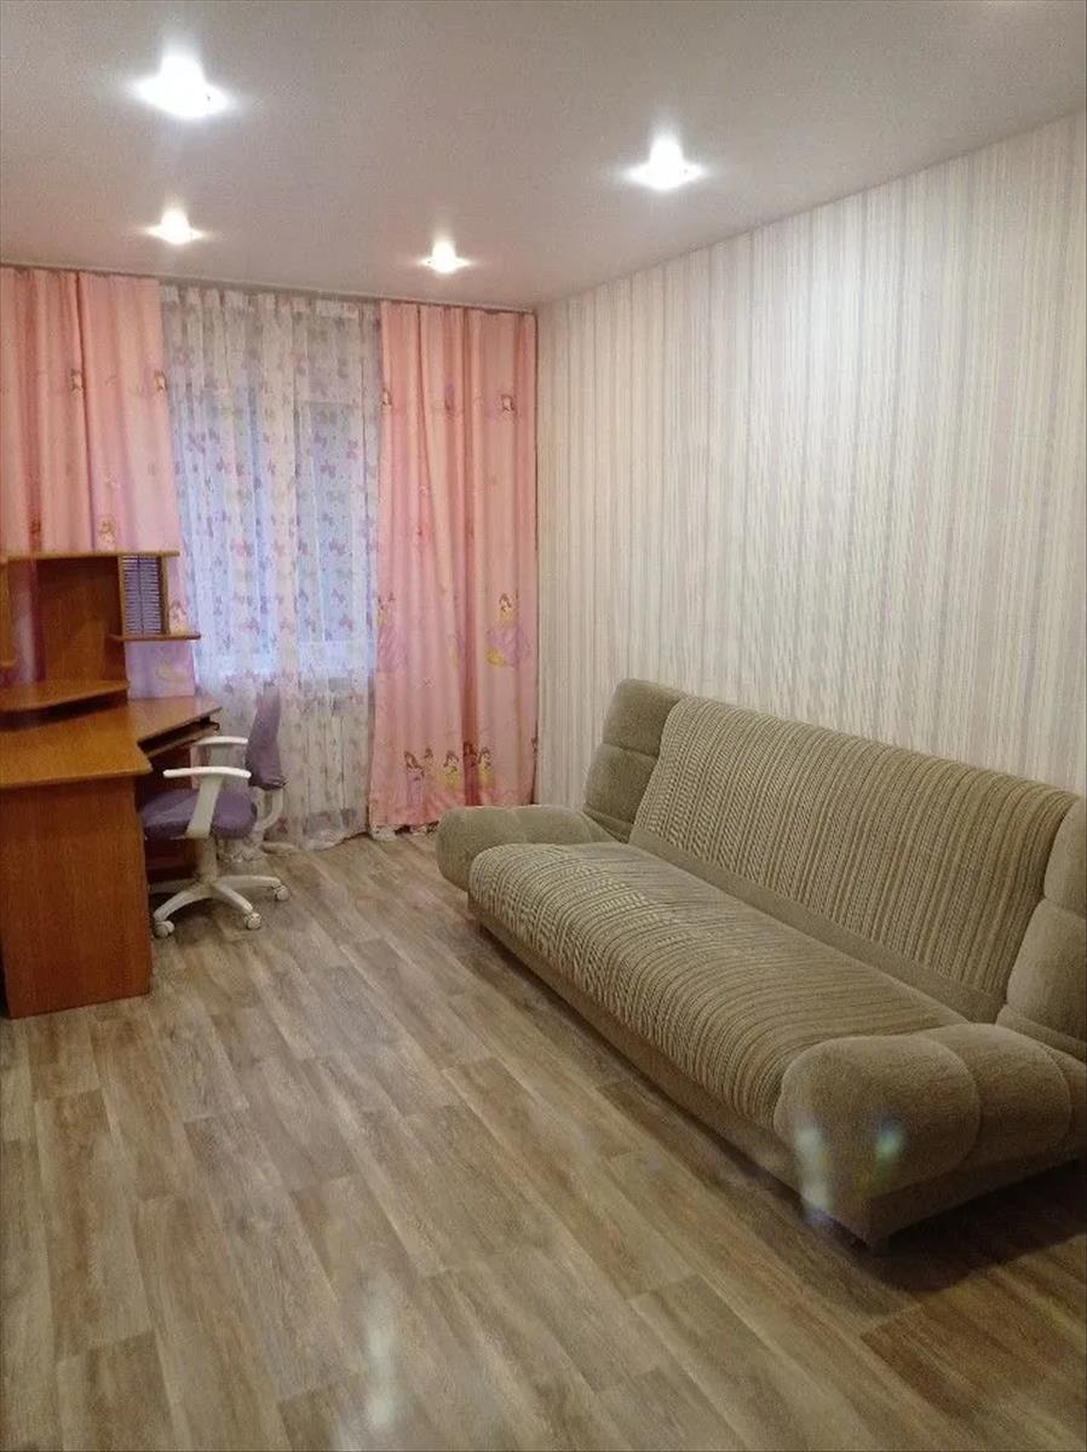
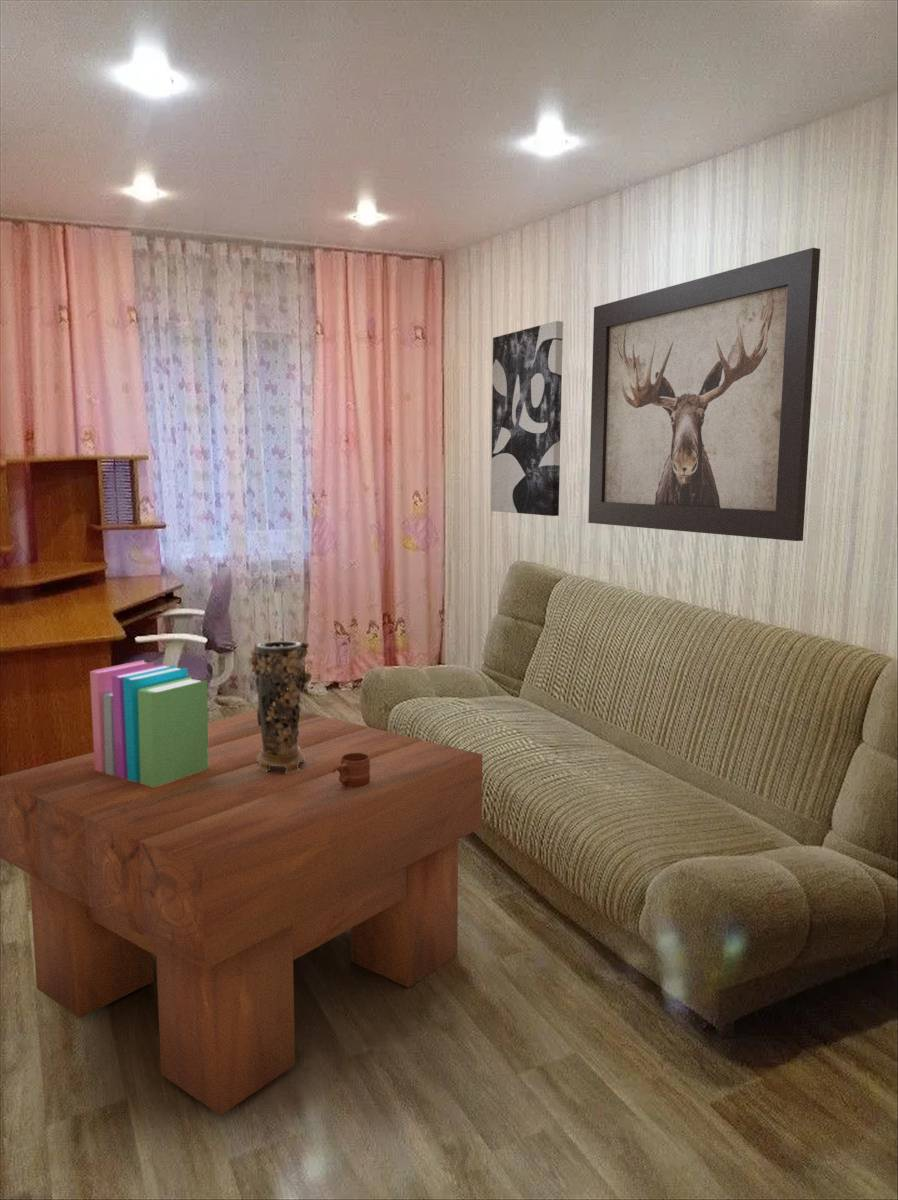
+ decorative vase [249,640,313,774]
+ wall art [490,320,564,517]
+ wall art [587,247,821,542]
+ coffee table [0,709,483,1116]
+ books [89,659,209,787]
+ mug [332,753,370,787]
